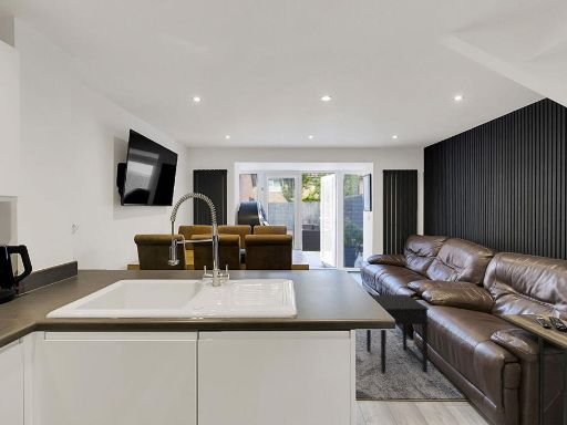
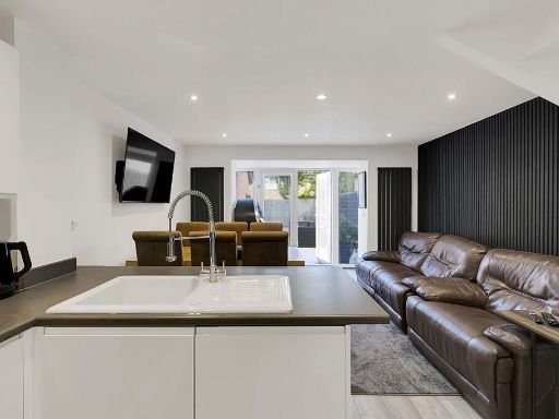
- side table [365,293,430,374]
